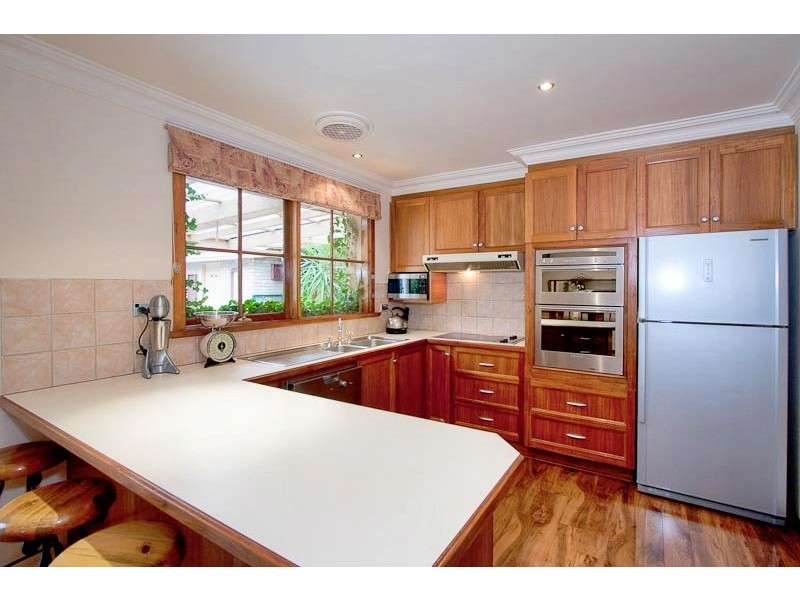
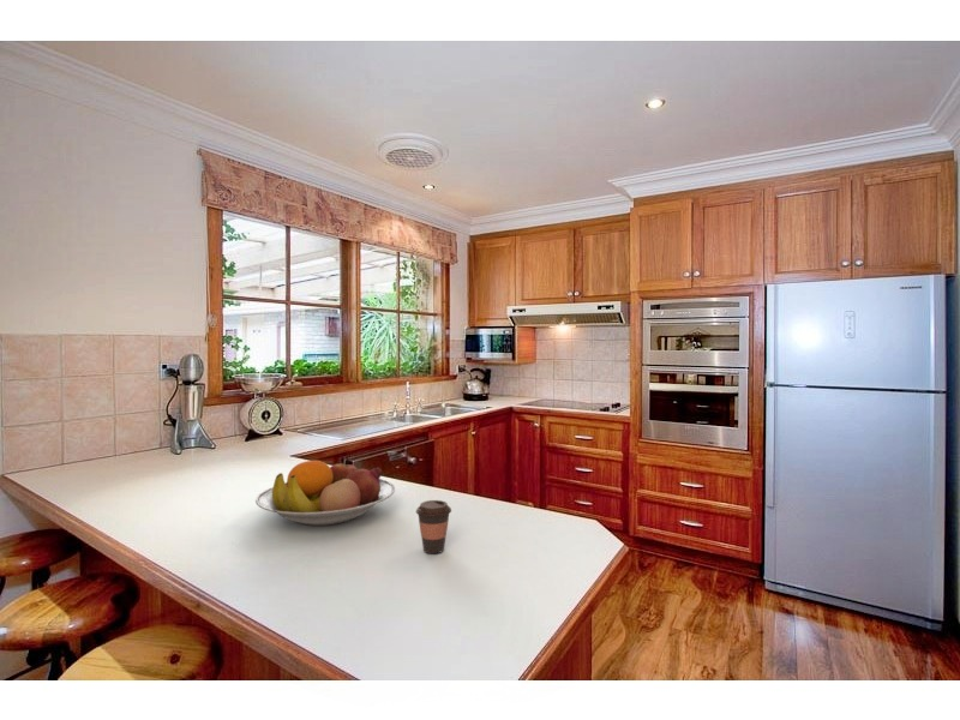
+ fruit bowl [254,457,396,527]
+ coffee cup [415,499,452,554]
